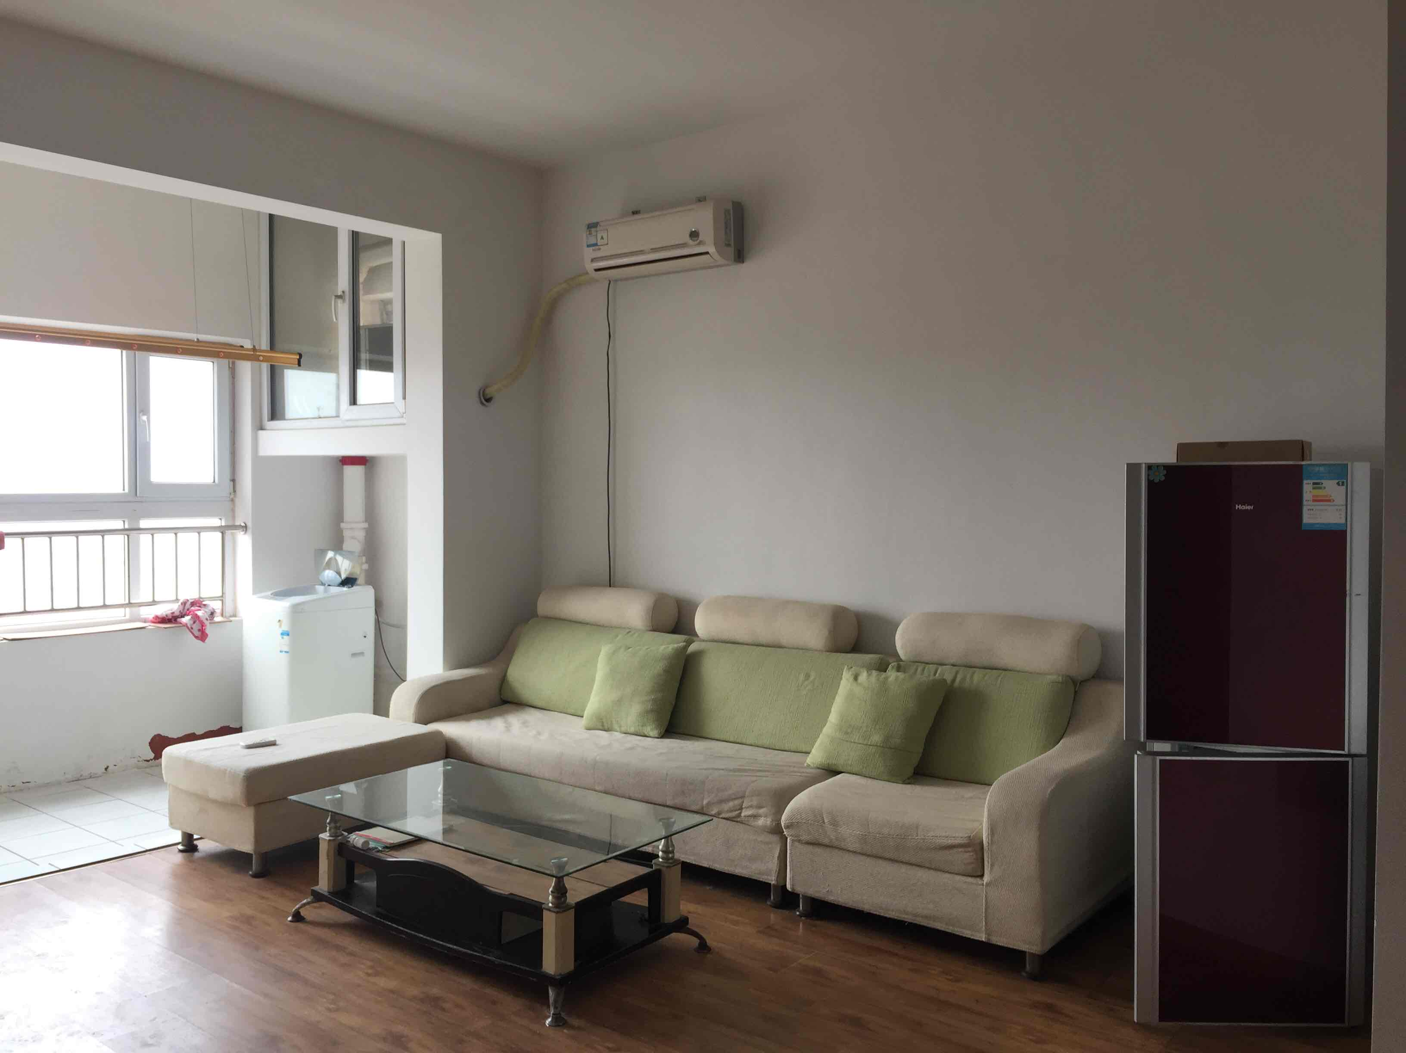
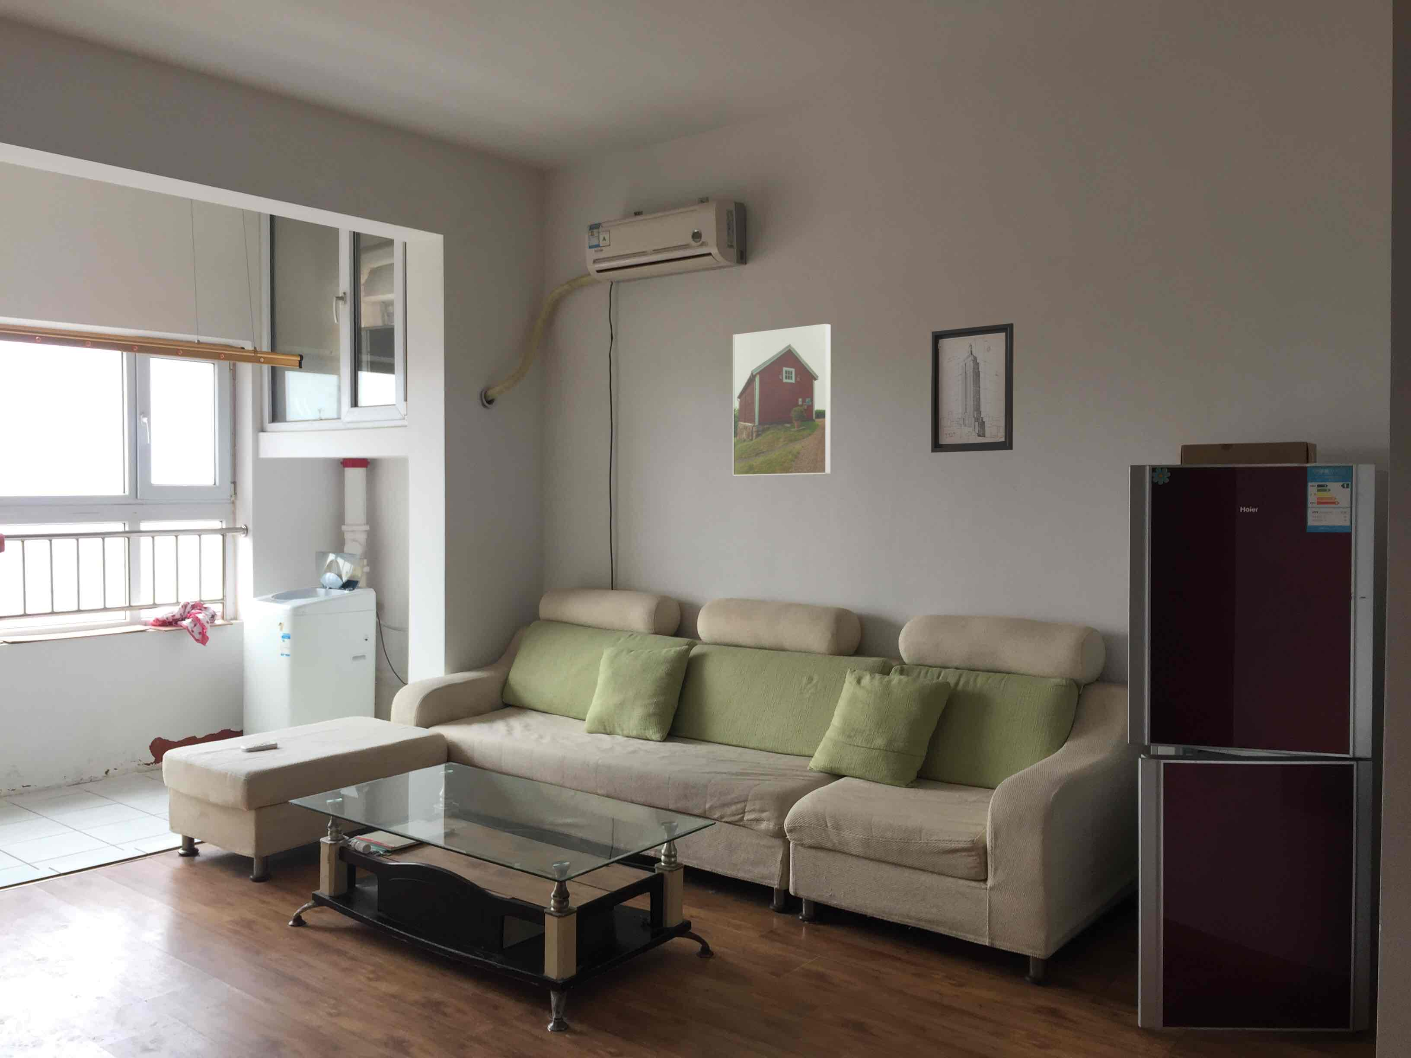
+ wall art [930,323,1014,453]
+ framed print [732,323,831,477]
